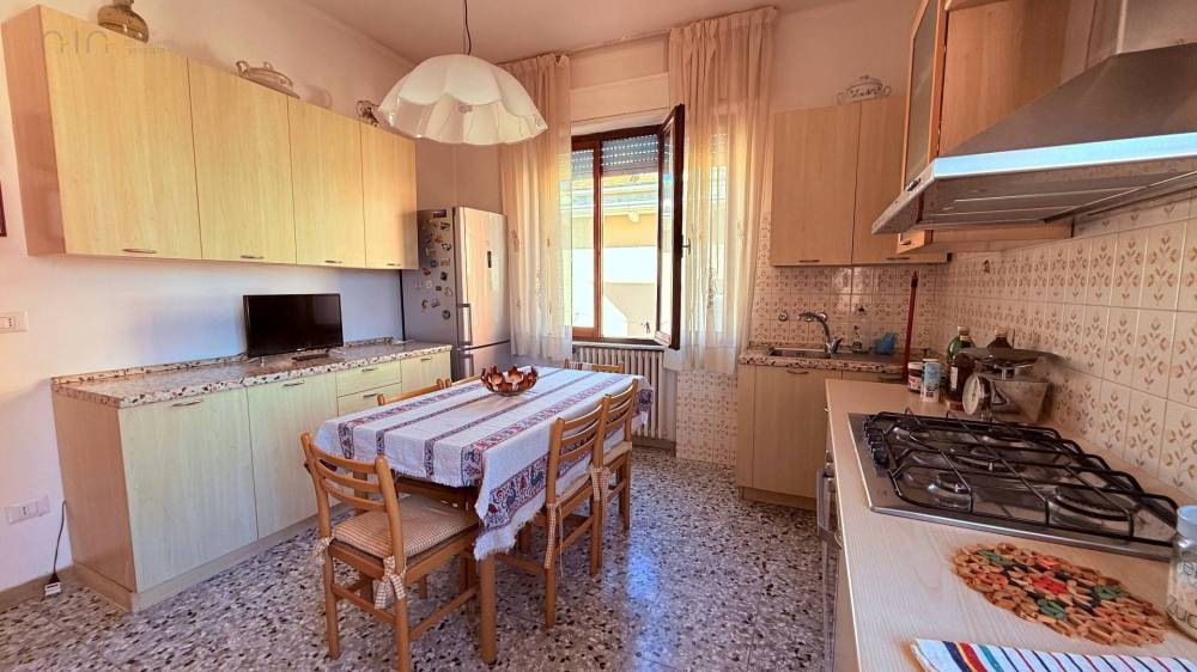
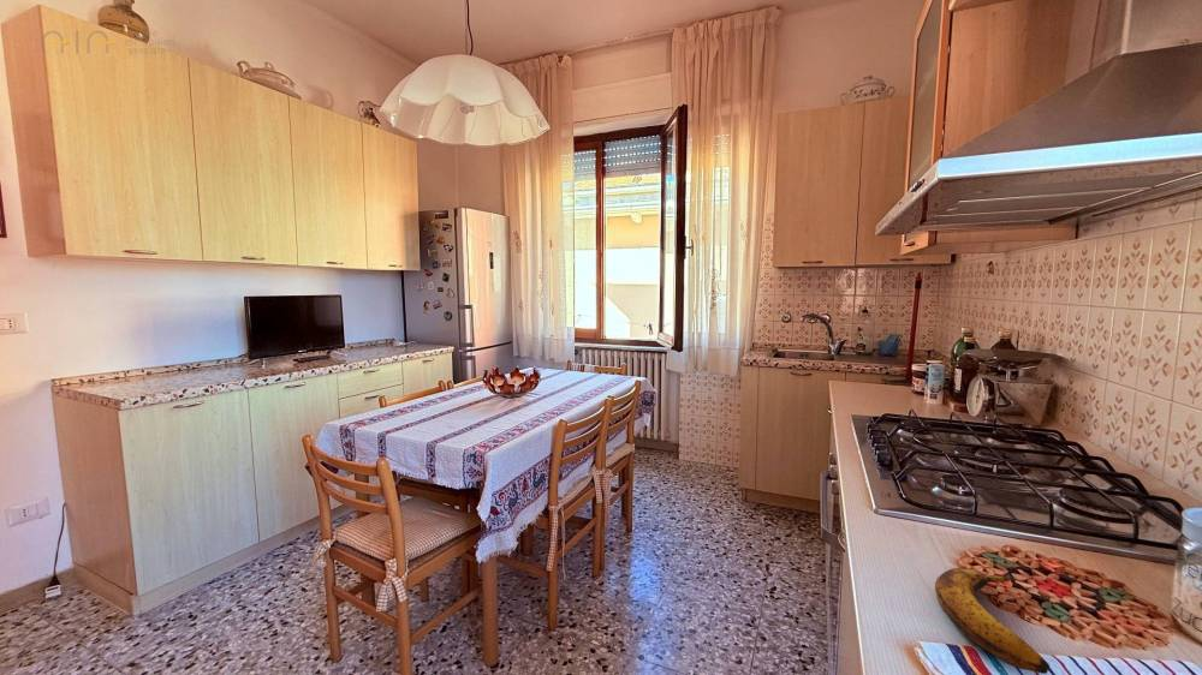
+ banana [934,567,1051,675]
